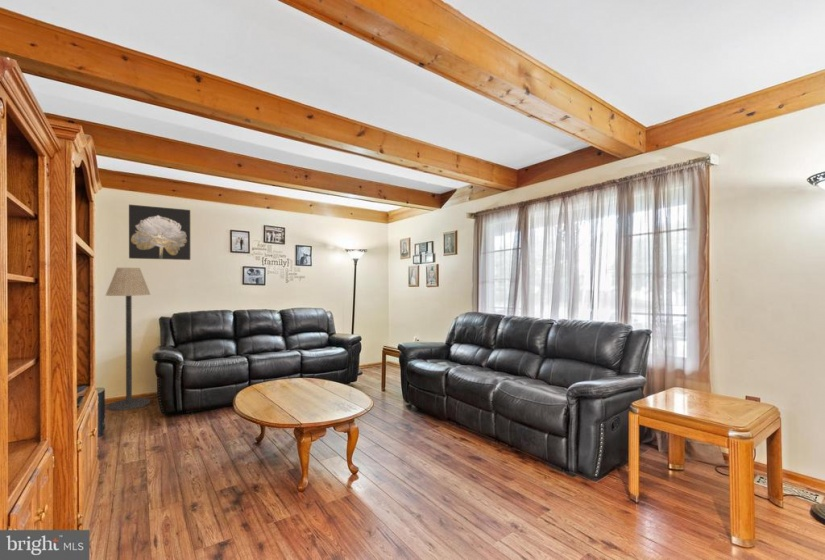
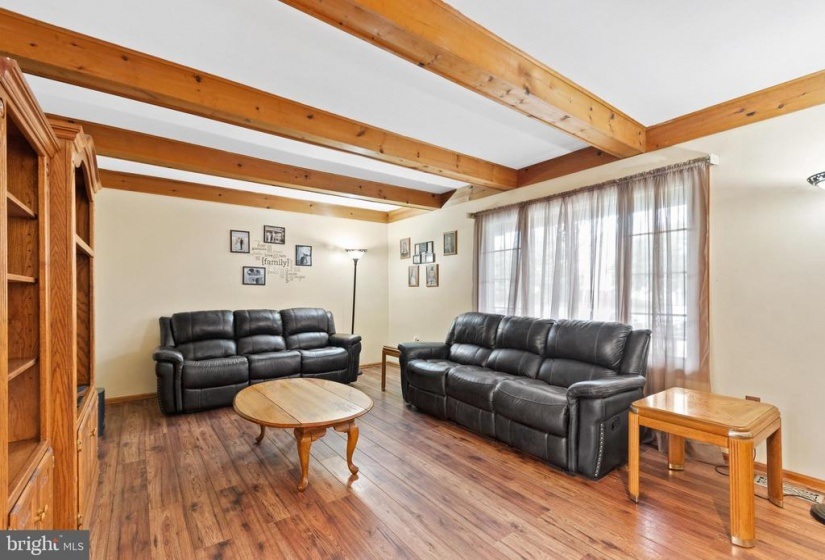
- wall art [128,204,191,261]
- floor lamp [104,267,152,412]
